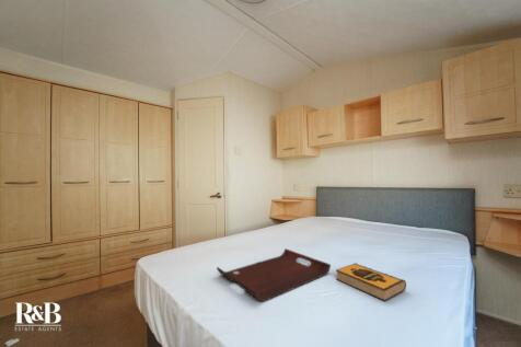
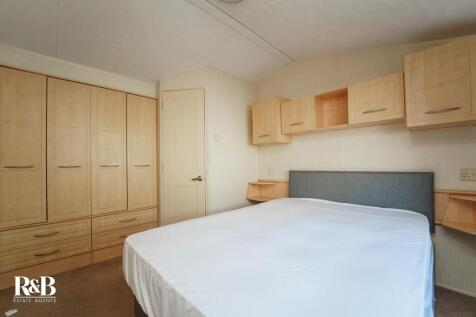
- hardback book [335,262,407,302]
- serving tray [216,247,332,302]
